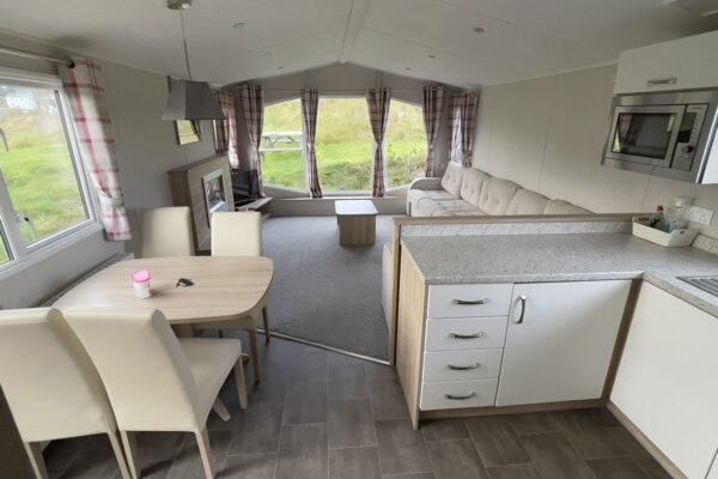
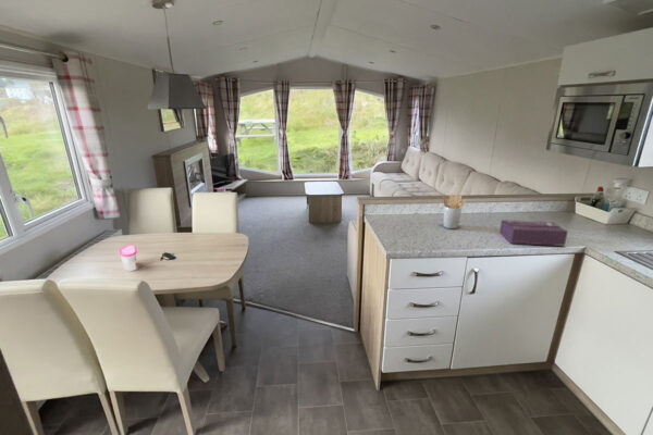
+ tissue box [498,219,569,247]
+ utensil holder [442,194,468,229]
